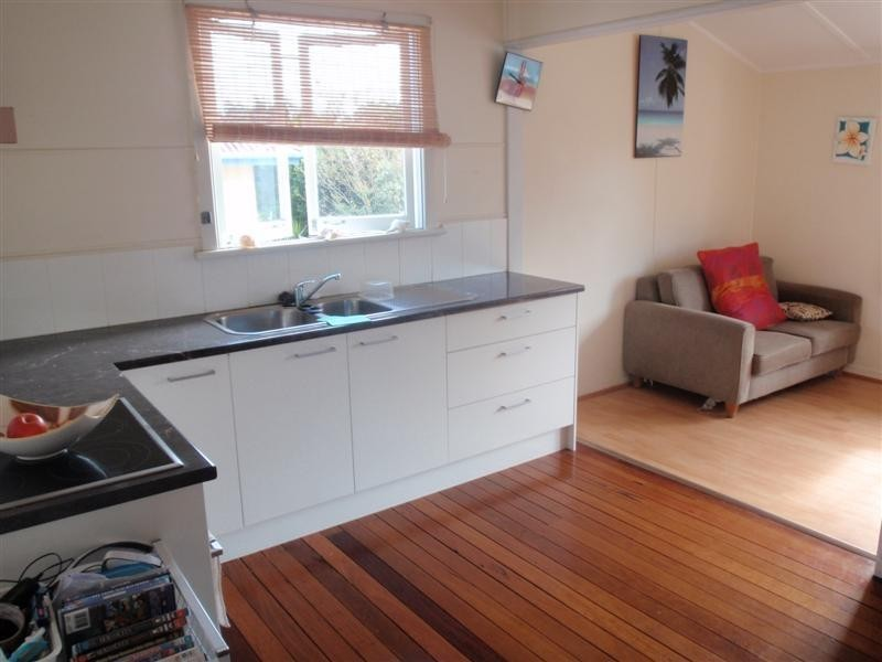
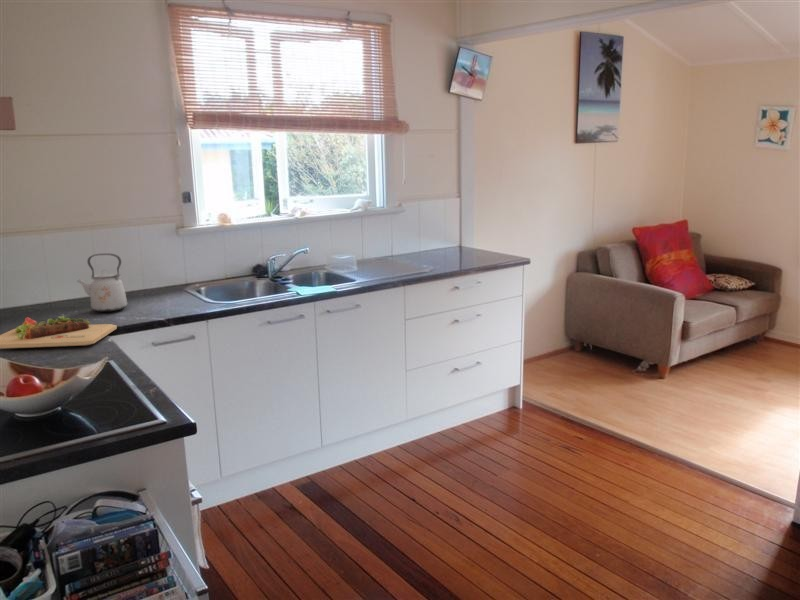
+ kettle [76,253,128,313]
+ cutting board [0,315,118,350]
